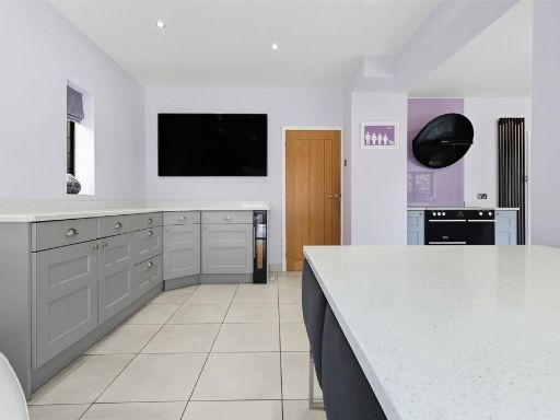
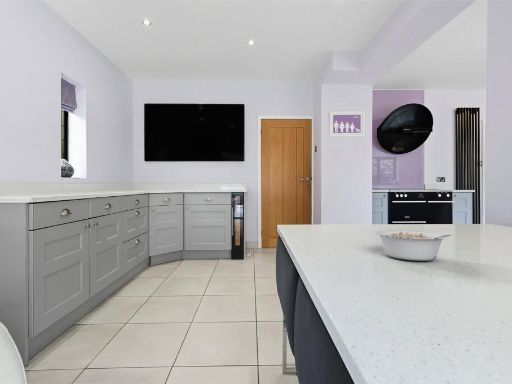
+ legume [374,229,452,262]
